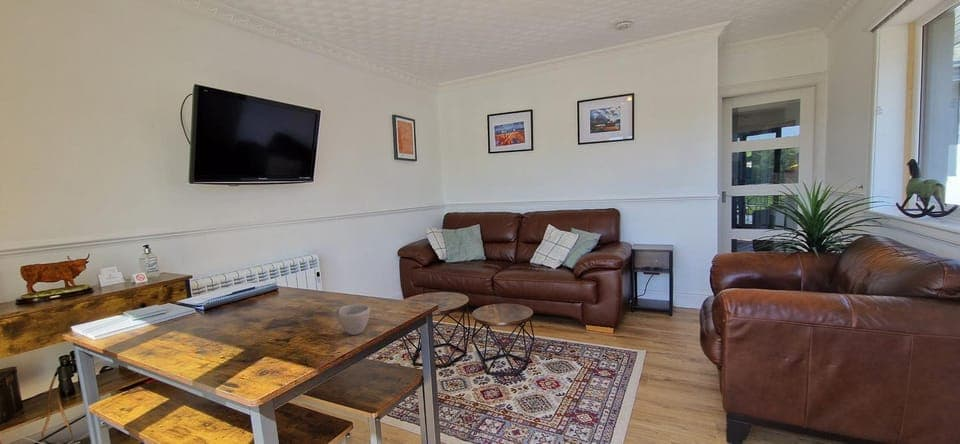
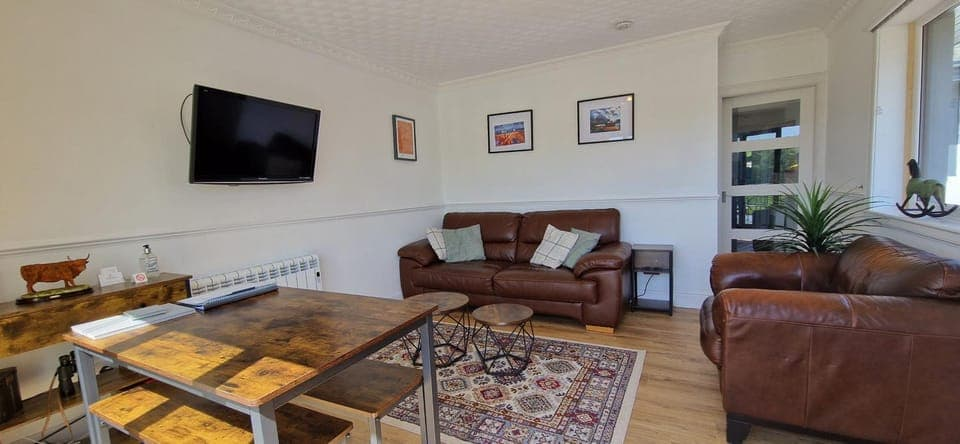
- cup [334,304,371,336]
